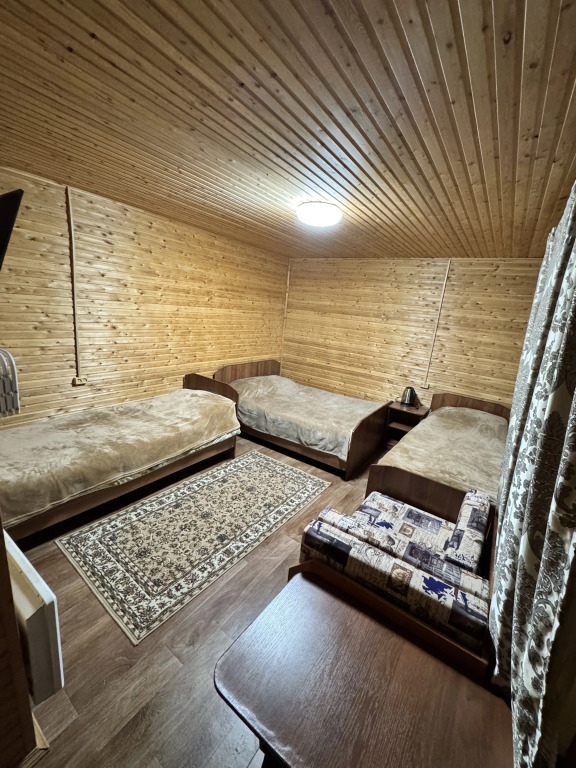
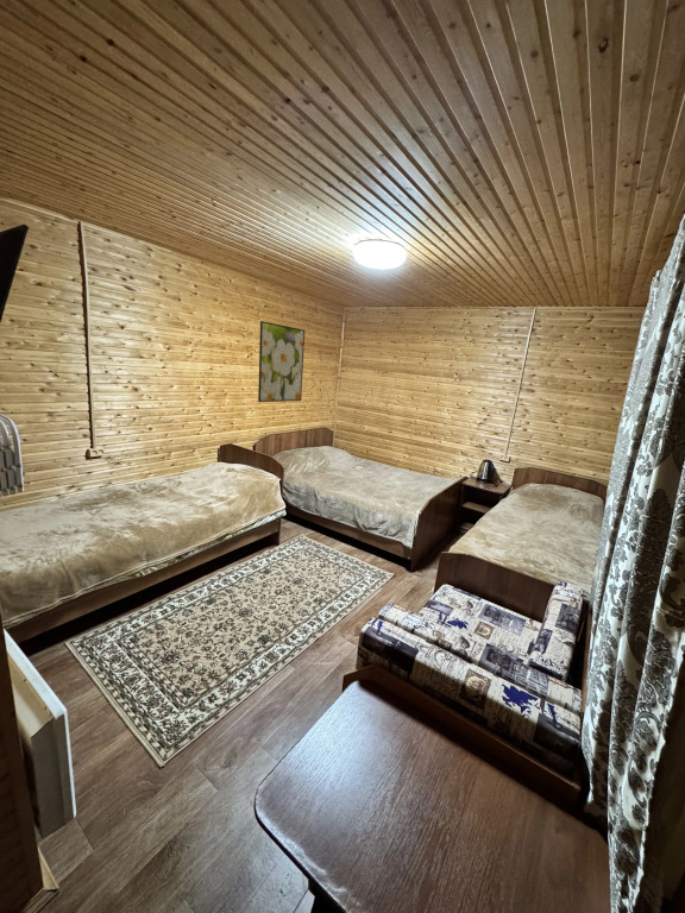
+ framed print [257,320,306,403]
